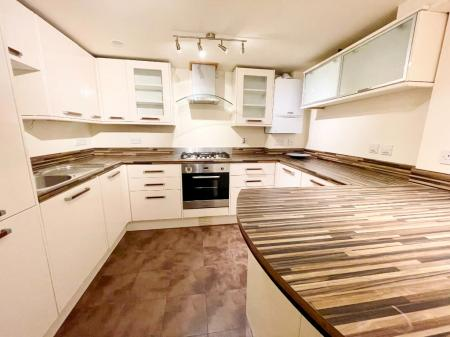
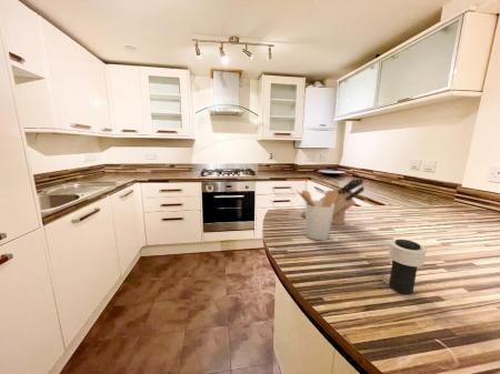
+ cup [387,239,428,295]
+ utensil holder [296,190,337,241]
+ knife block [300,178,366,226]
